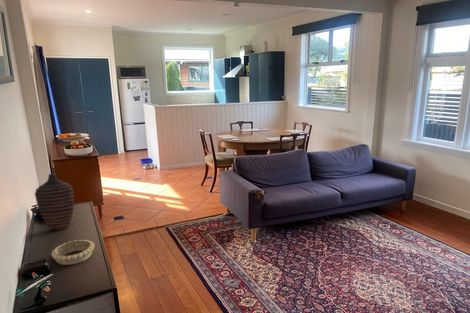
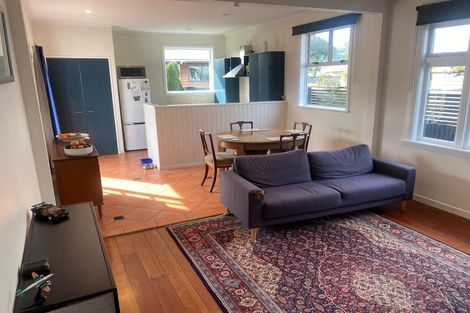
- decorative bowl [50,239,96,266]
- decorative vase [34,172,75,231]
